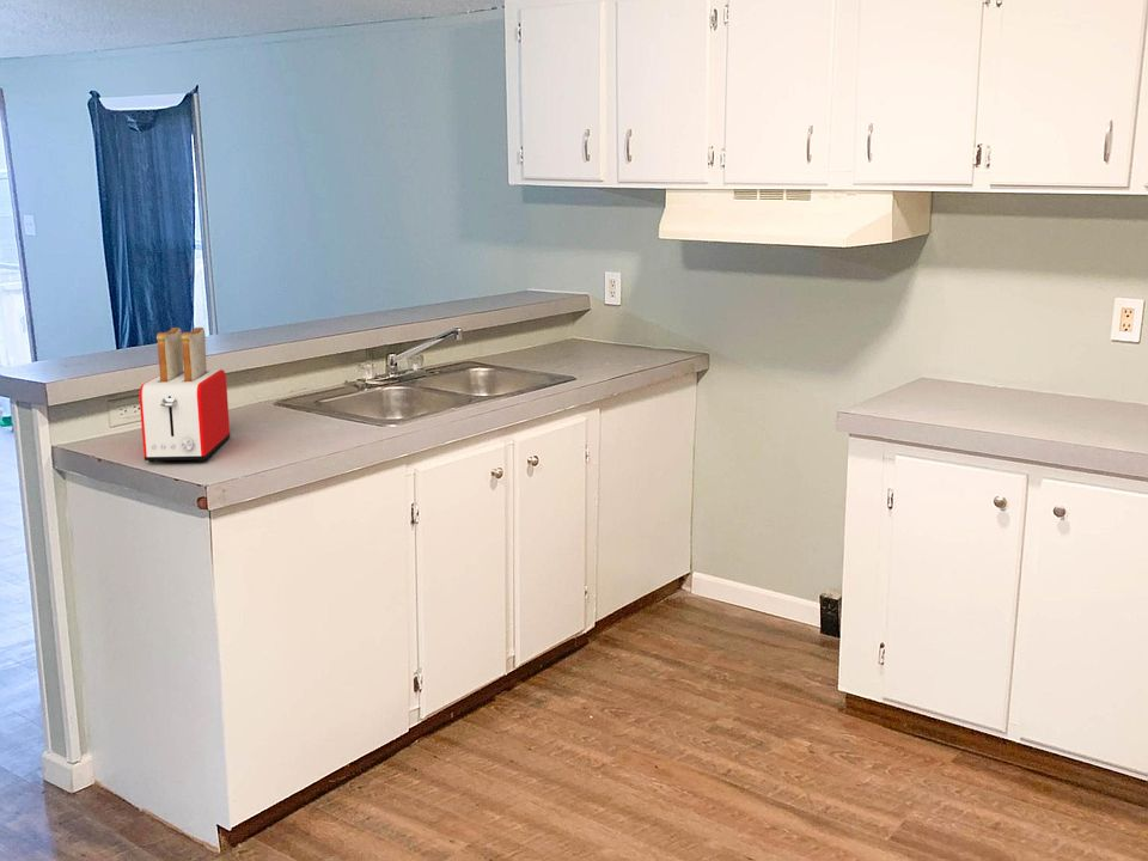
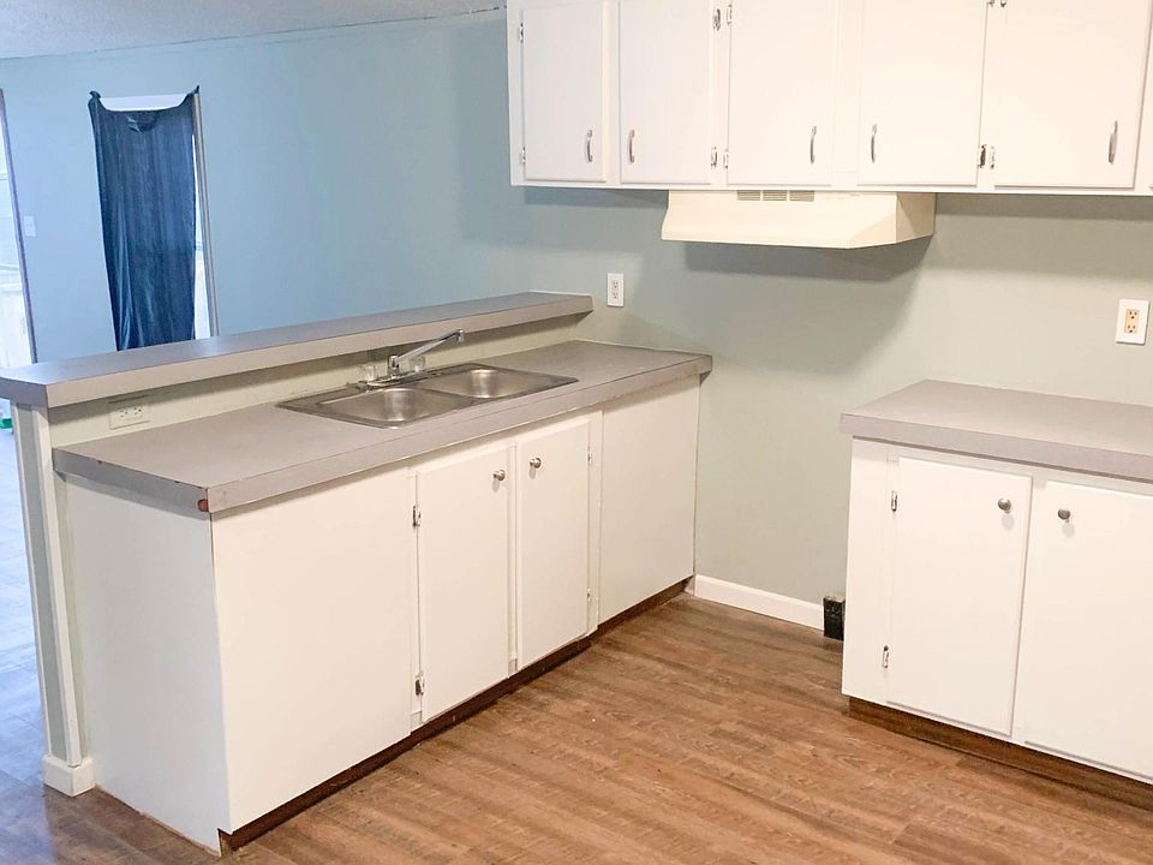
- toaster [138,326,231,464]
